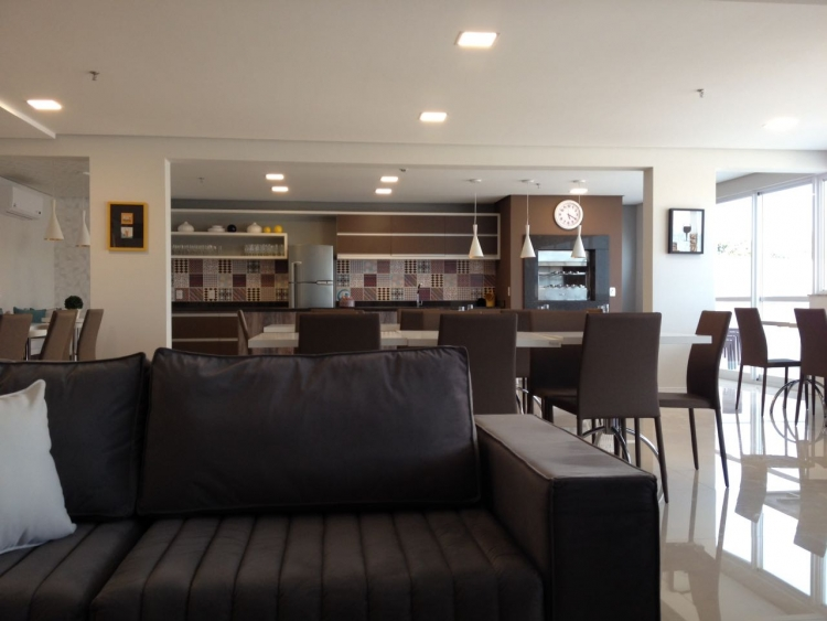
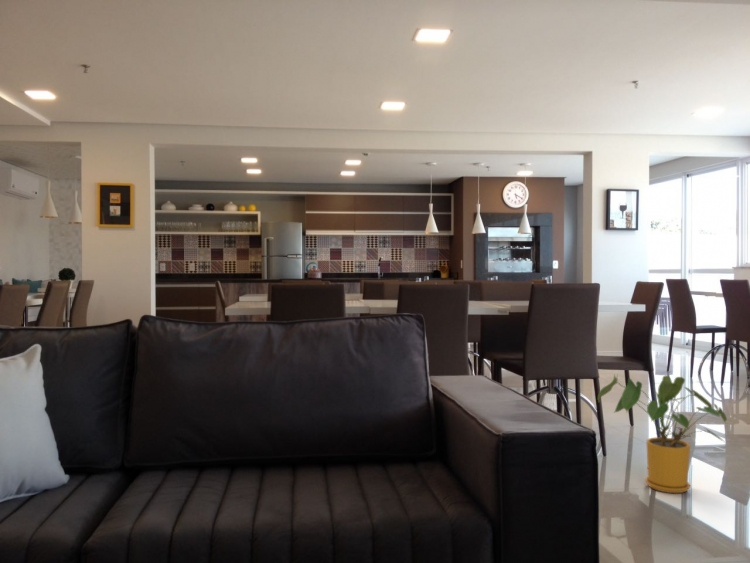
+ house plant [597,373,728,494]
